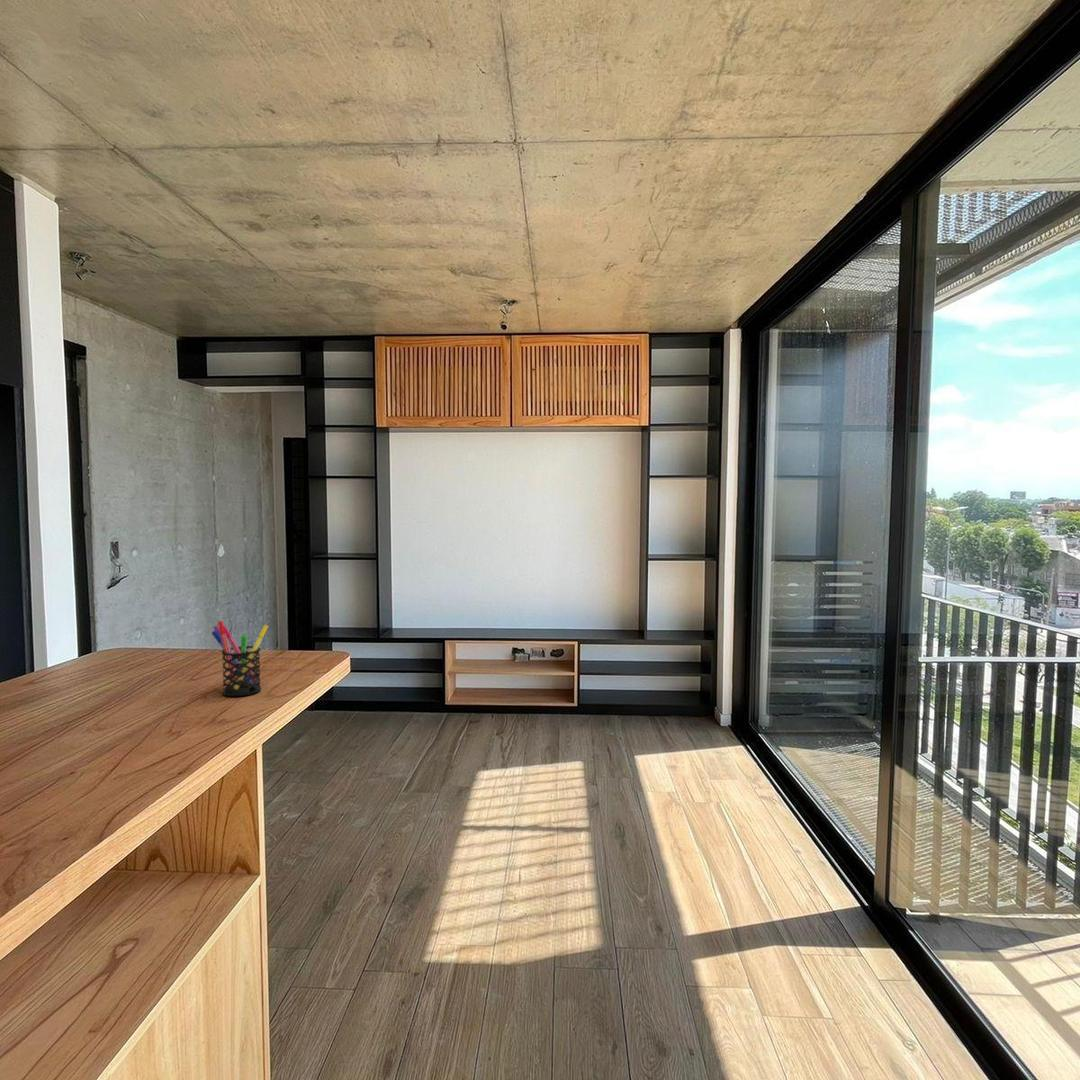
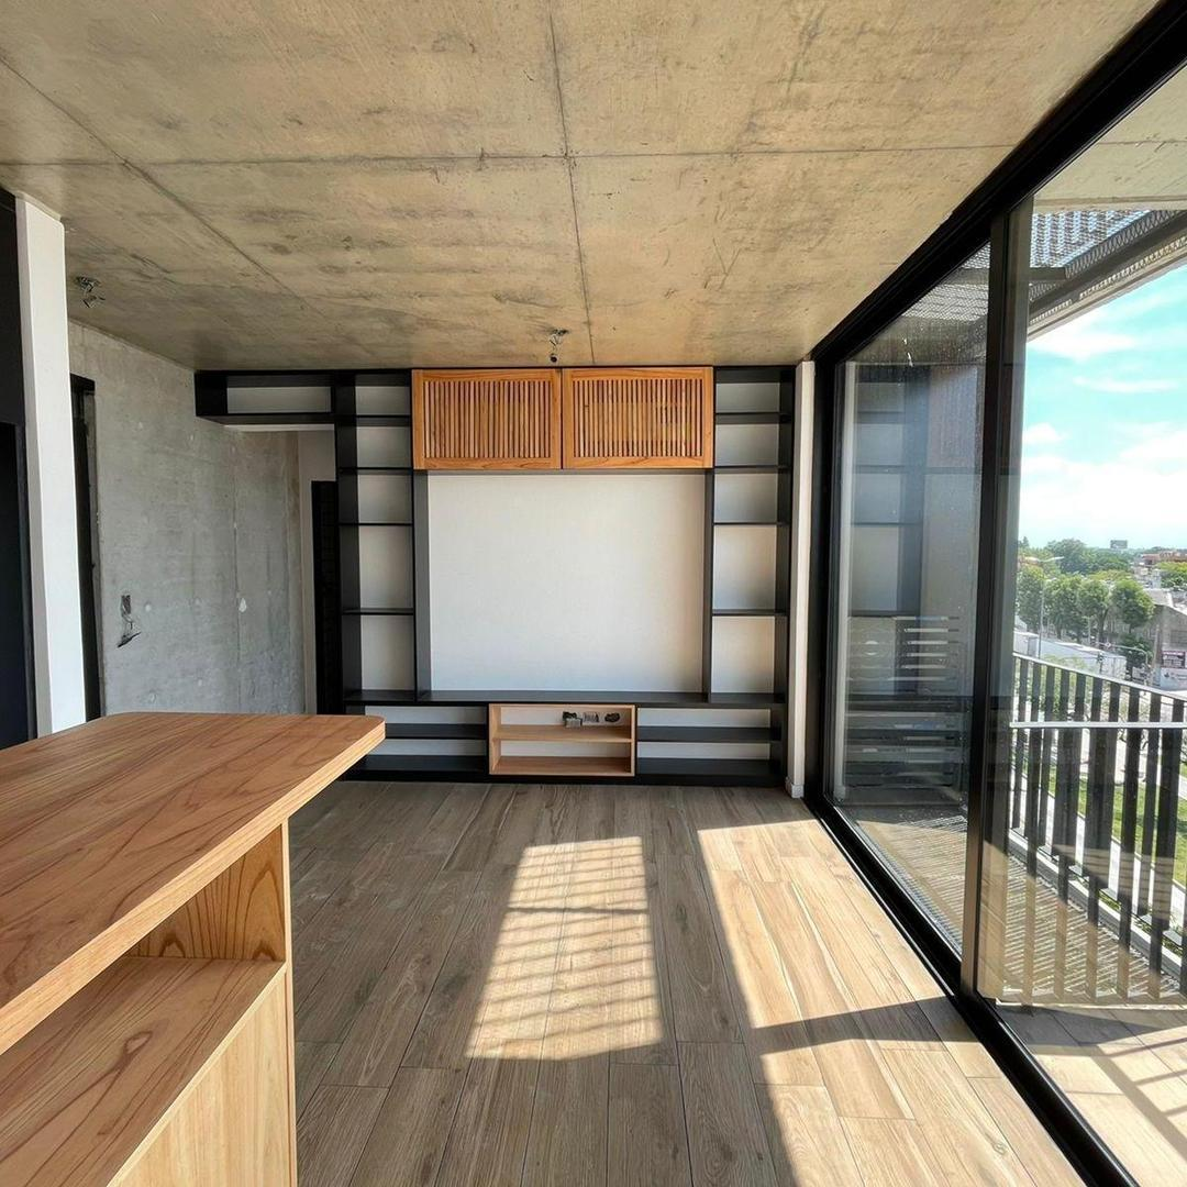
- pen holder [211,620,269,697]
